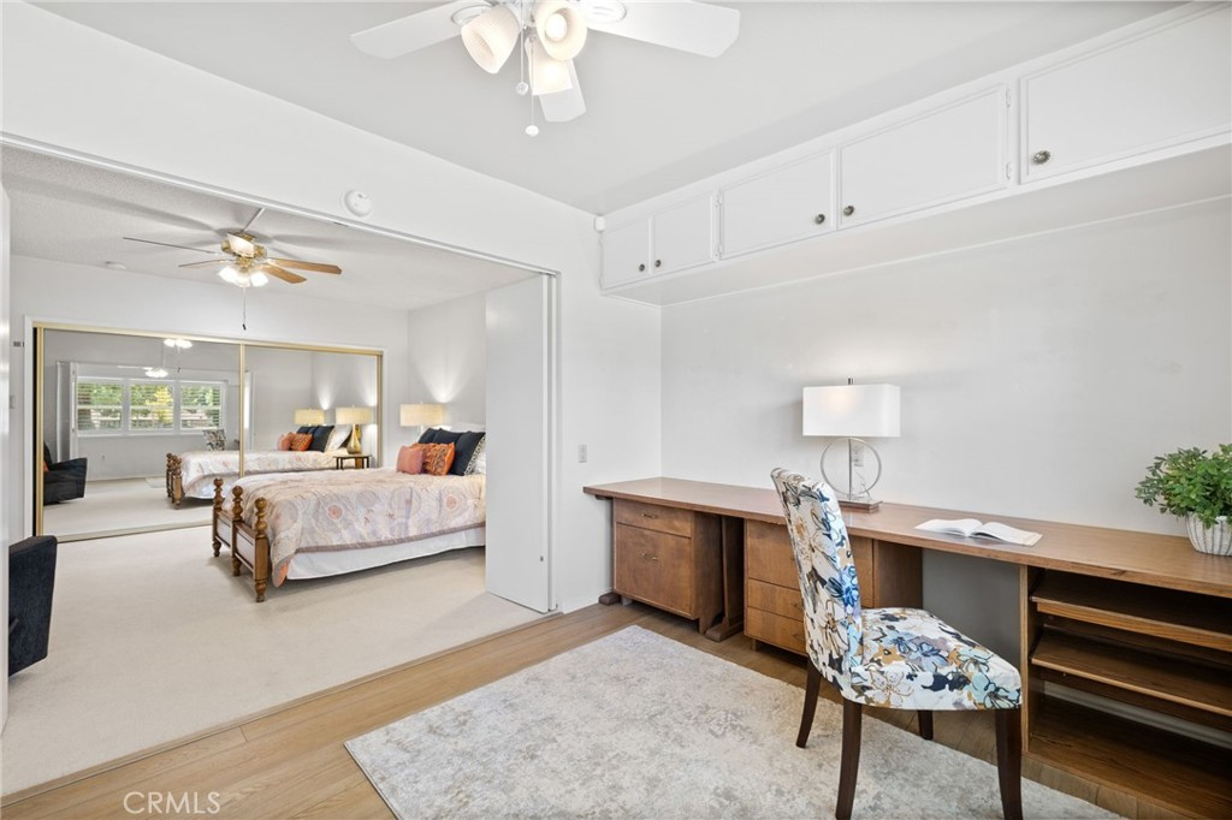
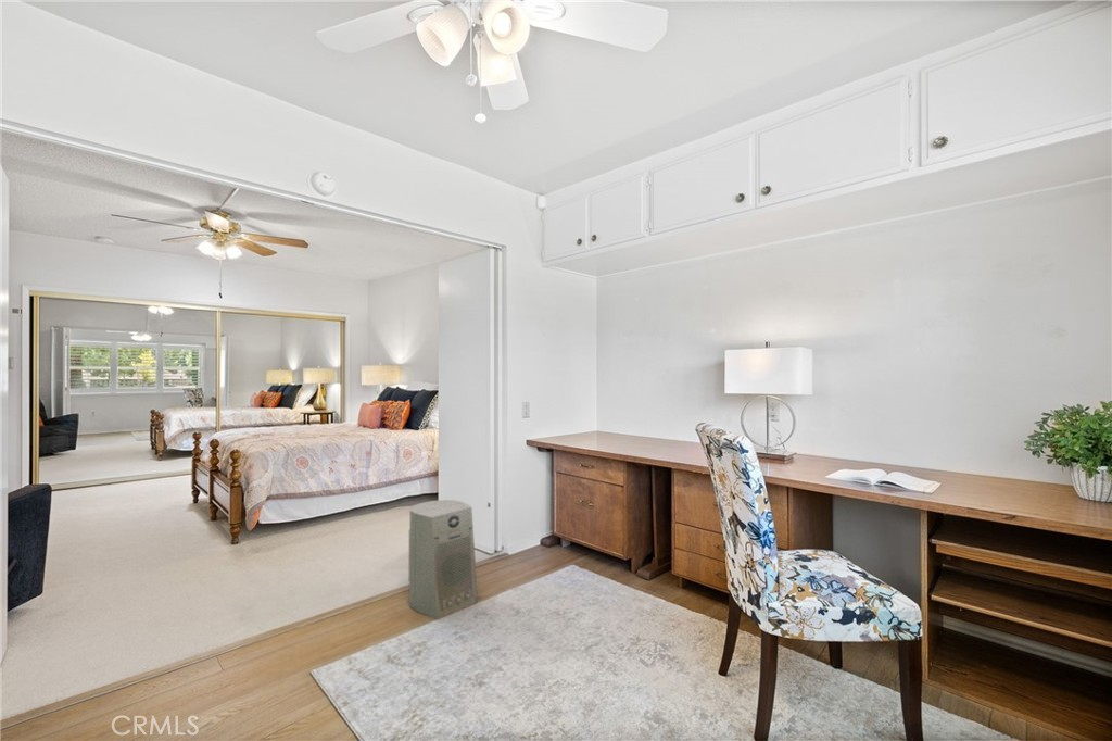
+ fan [408,499,479,620]
